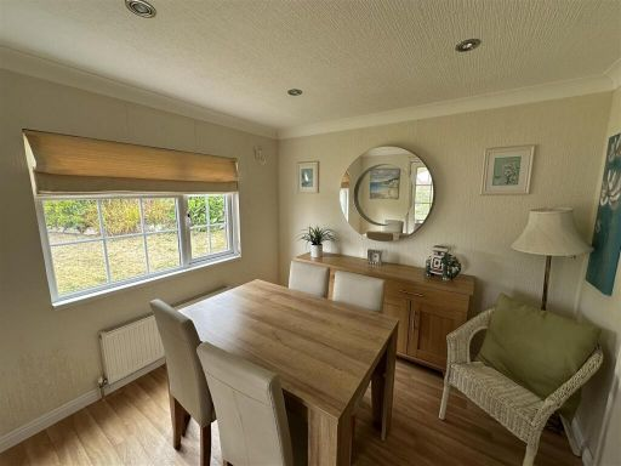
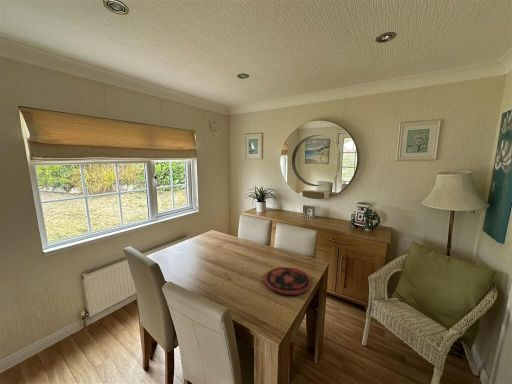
+ plate [263,266,313,296]
